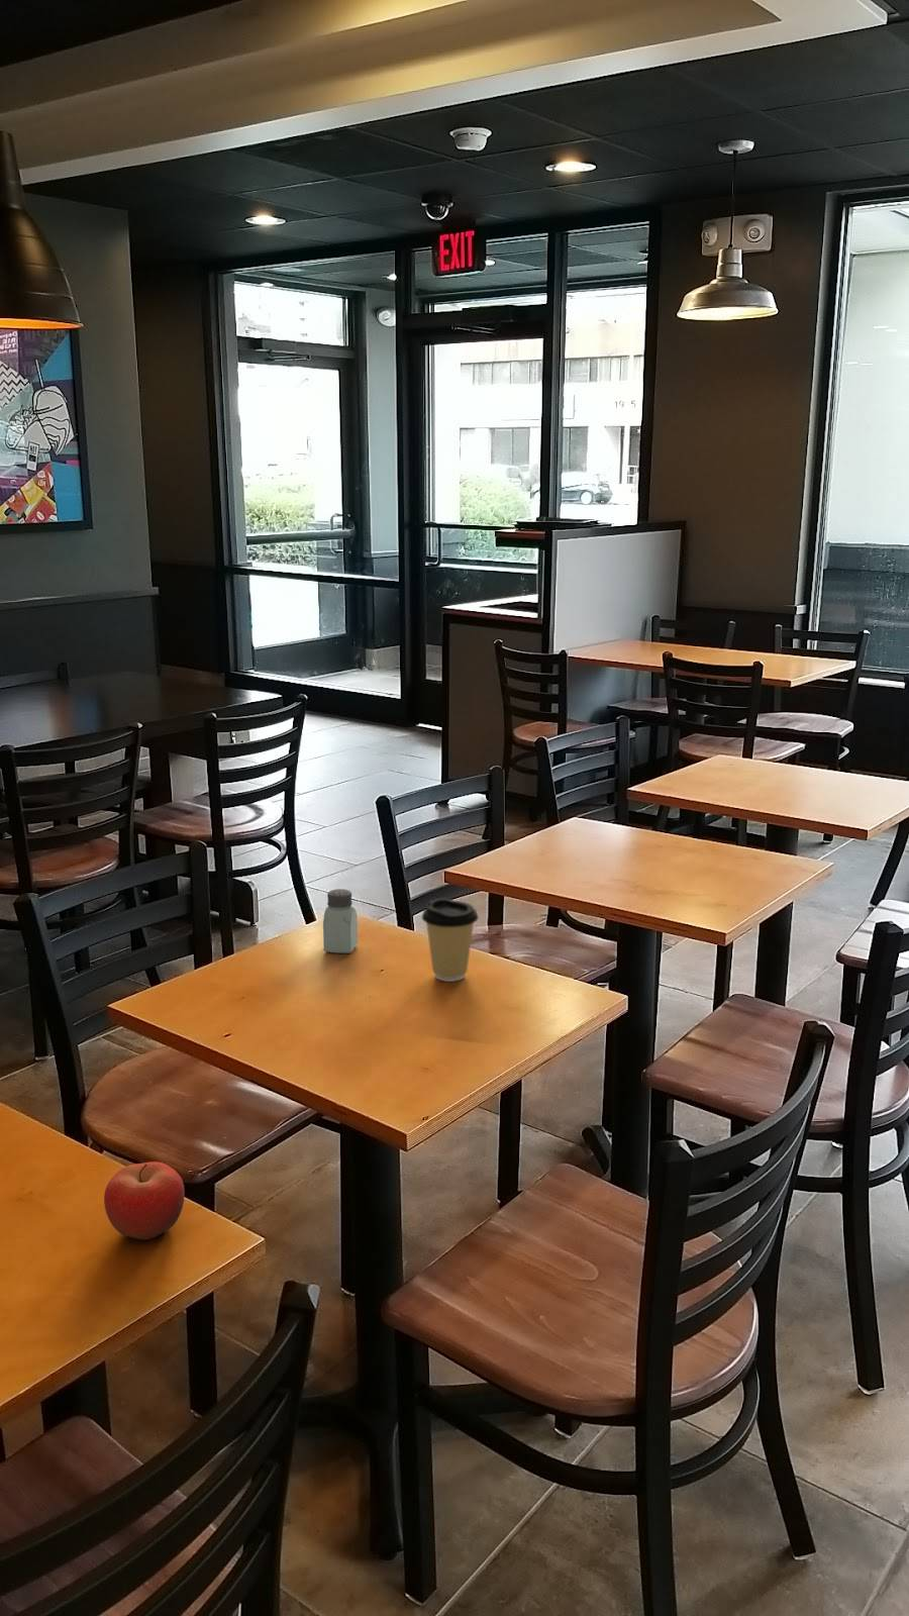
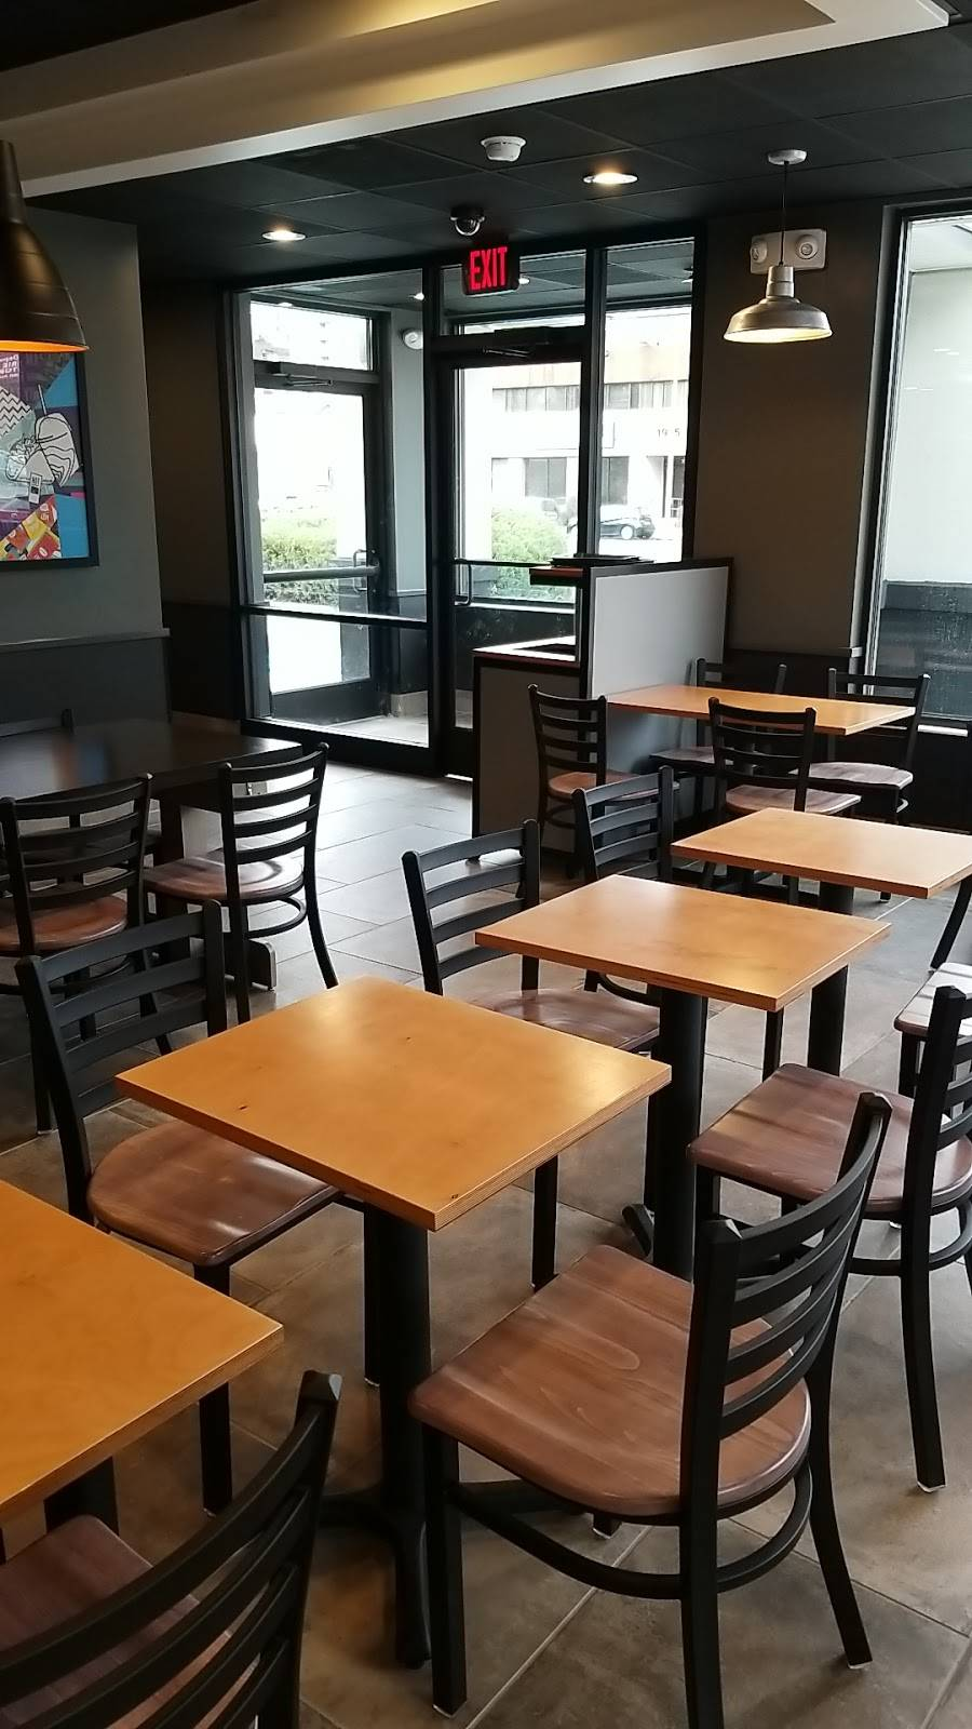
- coffee cup [421,897,479,982]
- saltshaker [322,888,358,955]
- fruit [103,1161,185,1241]
